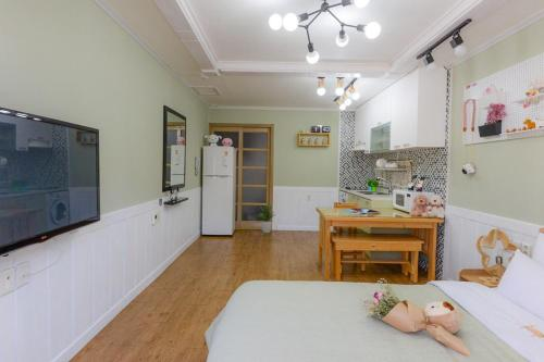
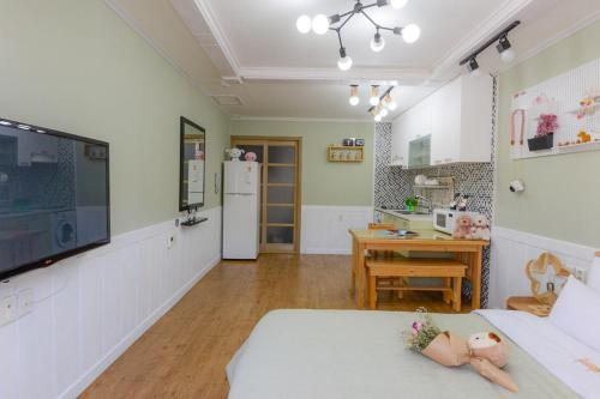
- potted plant [257,202,276,234]
